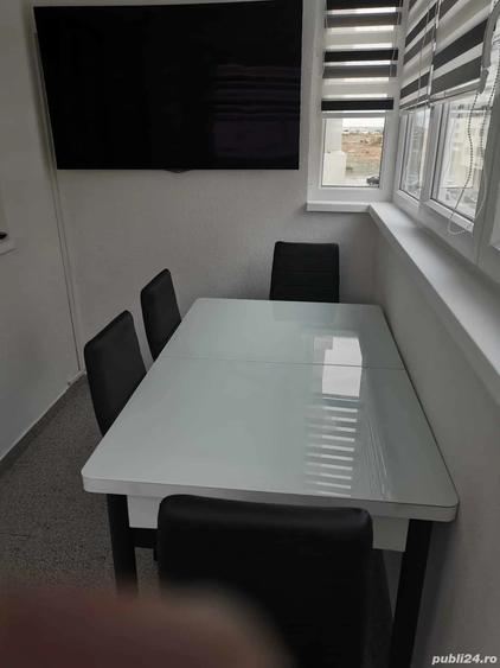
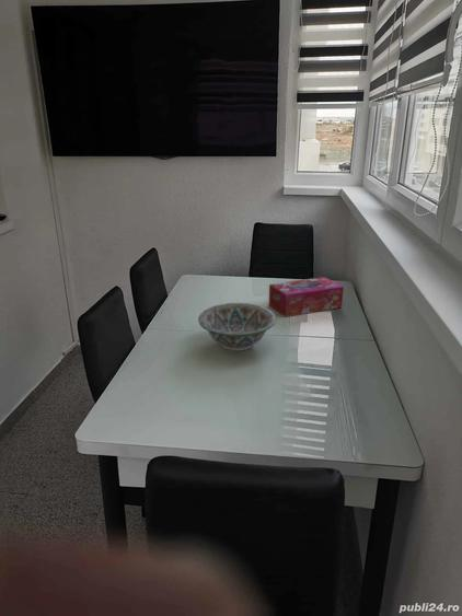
+ decorative bowl [197,302,277,352]
+ tissue box [268,276,345,318]
